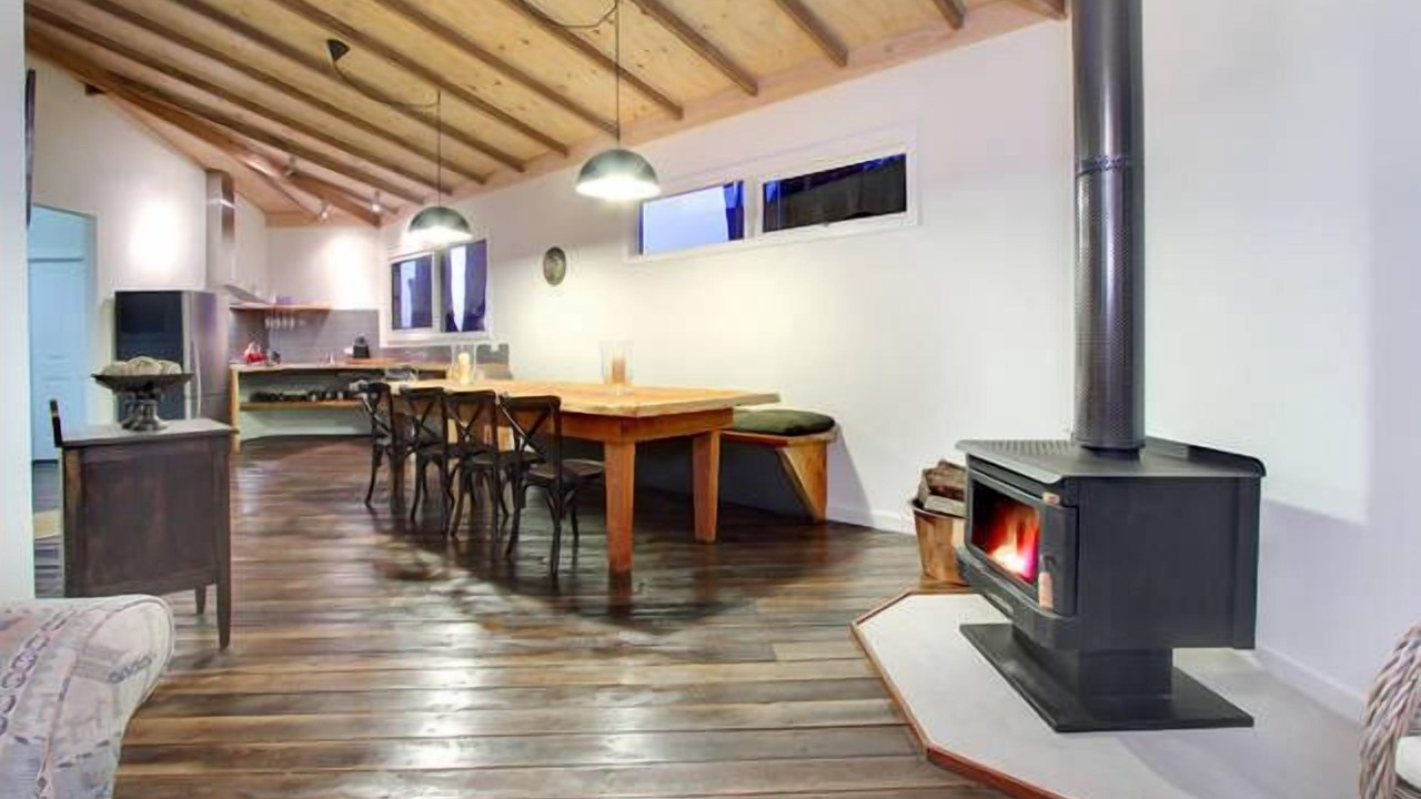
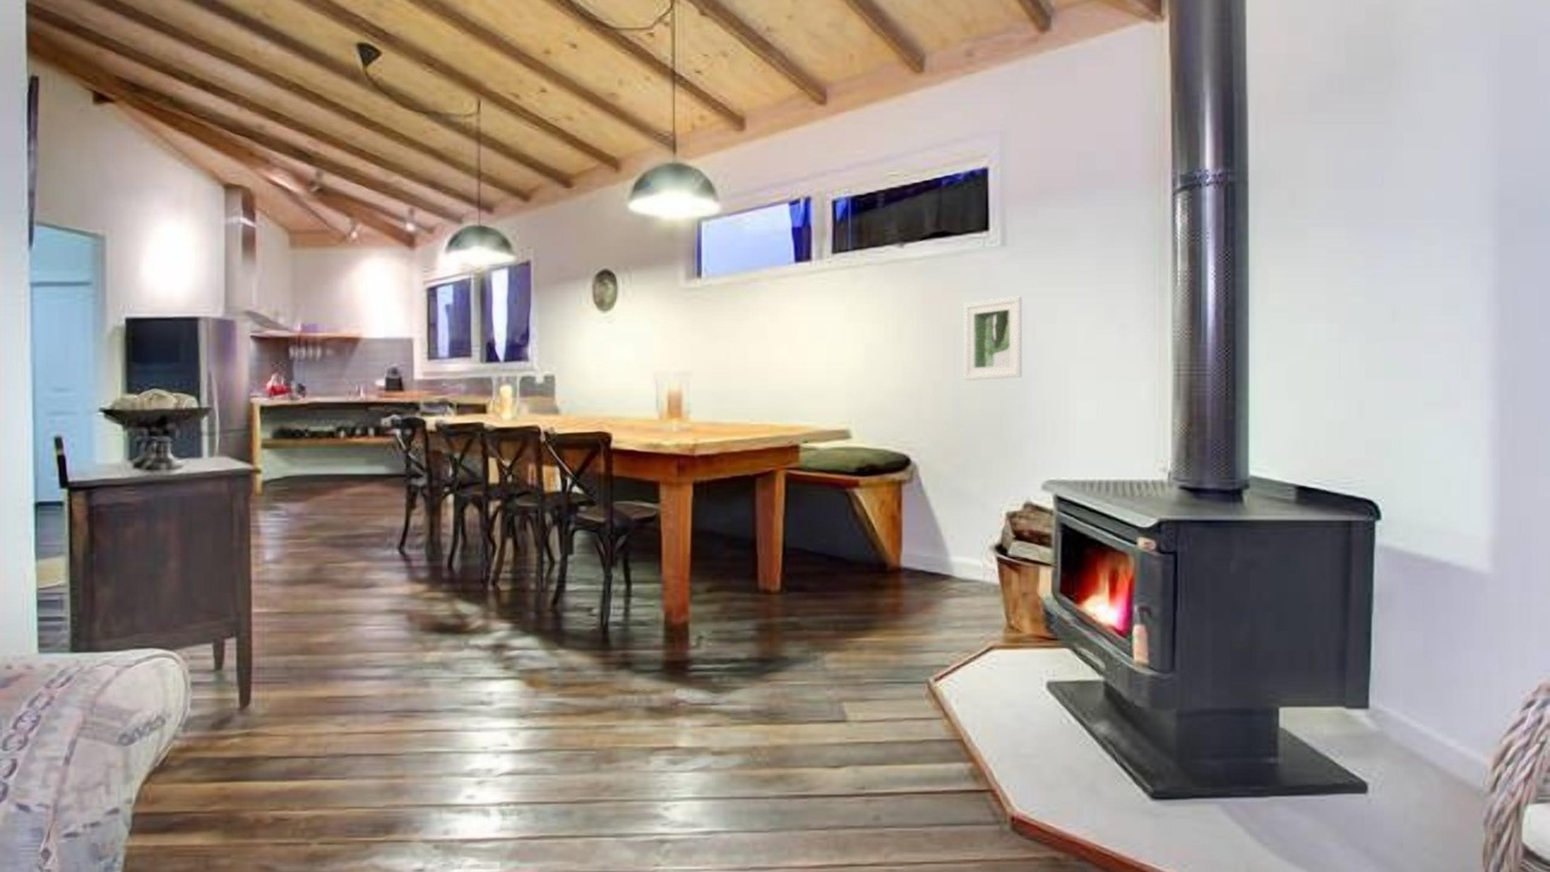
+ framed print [963,296,1023,382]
